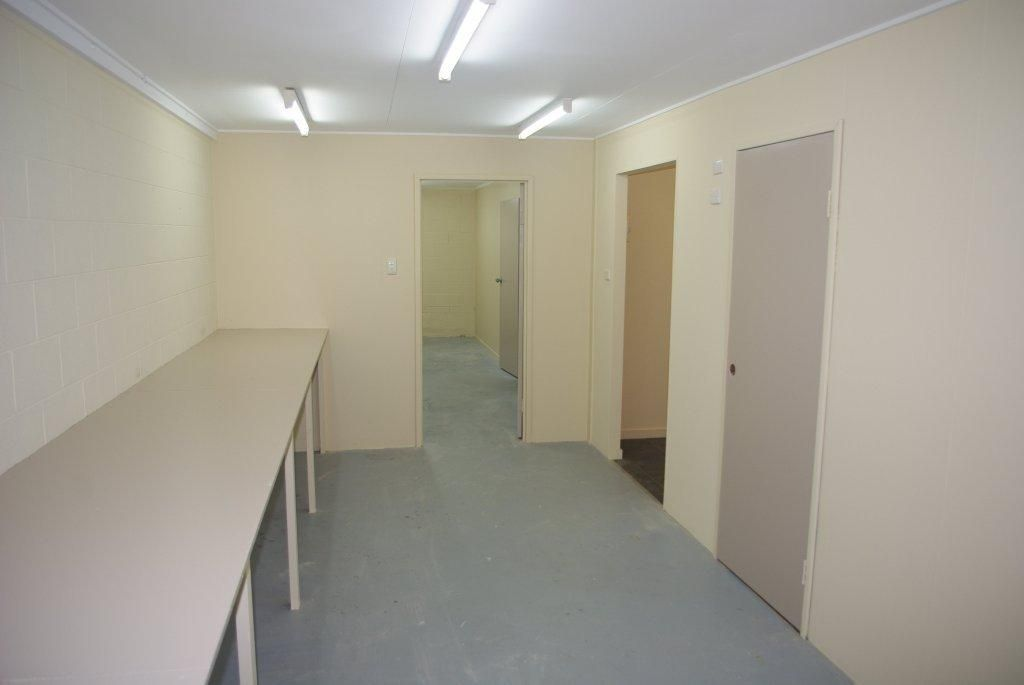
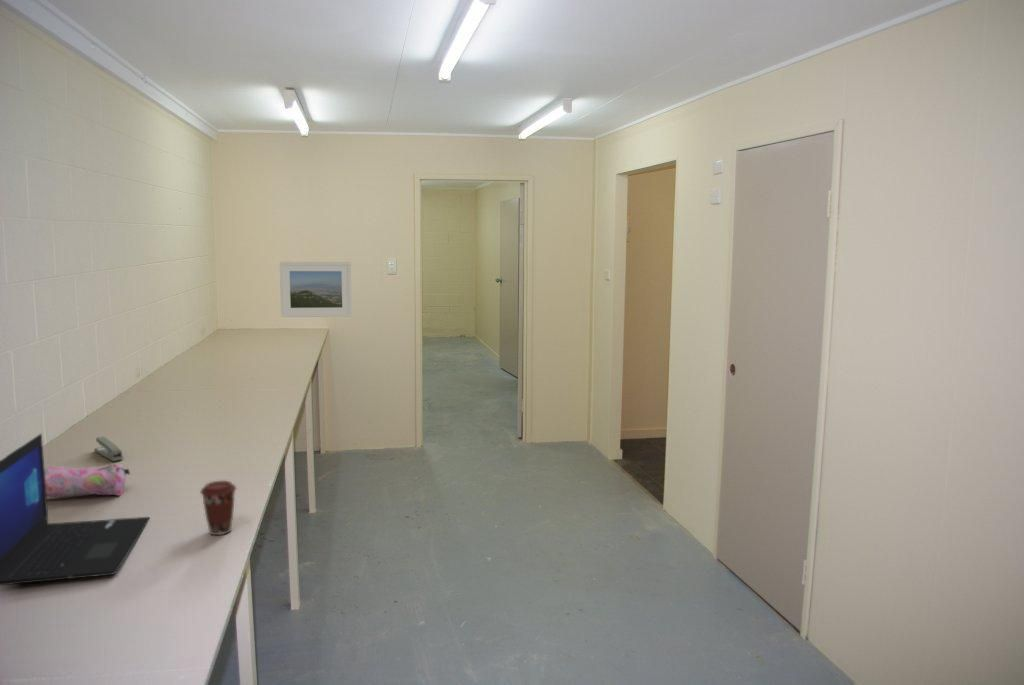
+ pencil case [44,463,131,498]
+ laptop [0,433,151,586]
+ stapler [93,435,124,462]
+ coffee cup [199,480,238,536]
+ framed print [279,261,353,318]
